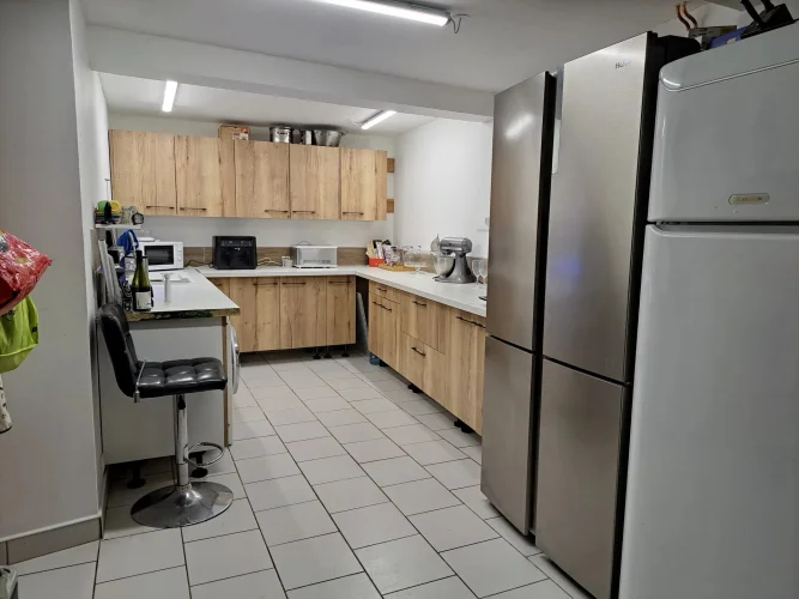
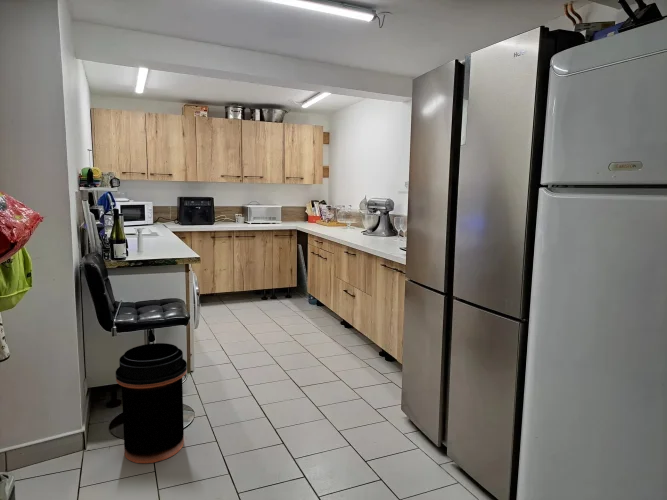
+ trash can [115,342,188,464]
